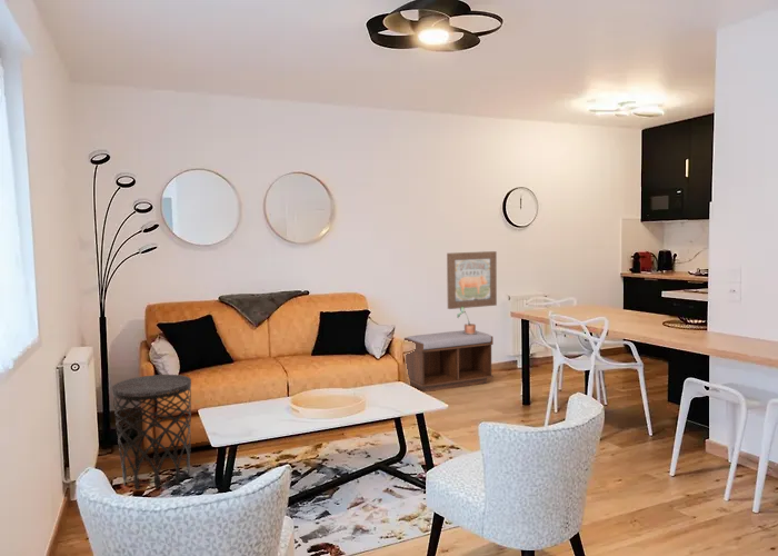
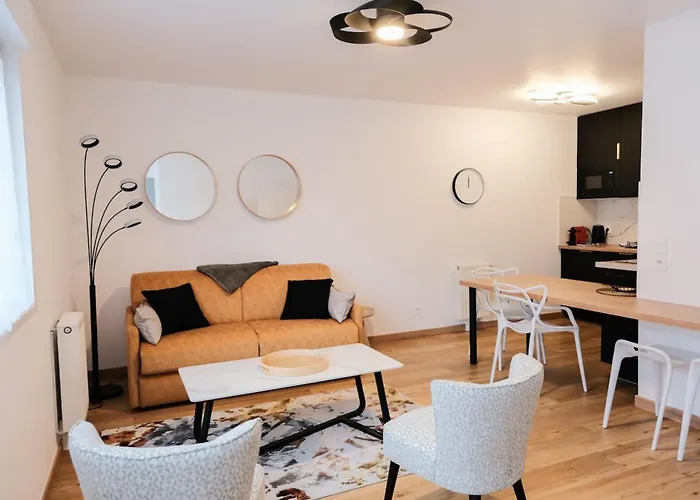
- potted plant [456,306,477,334]
- bench [403,329,495,393]
- wall art [446,250,498,310]
- side table [111,374,192,490]
